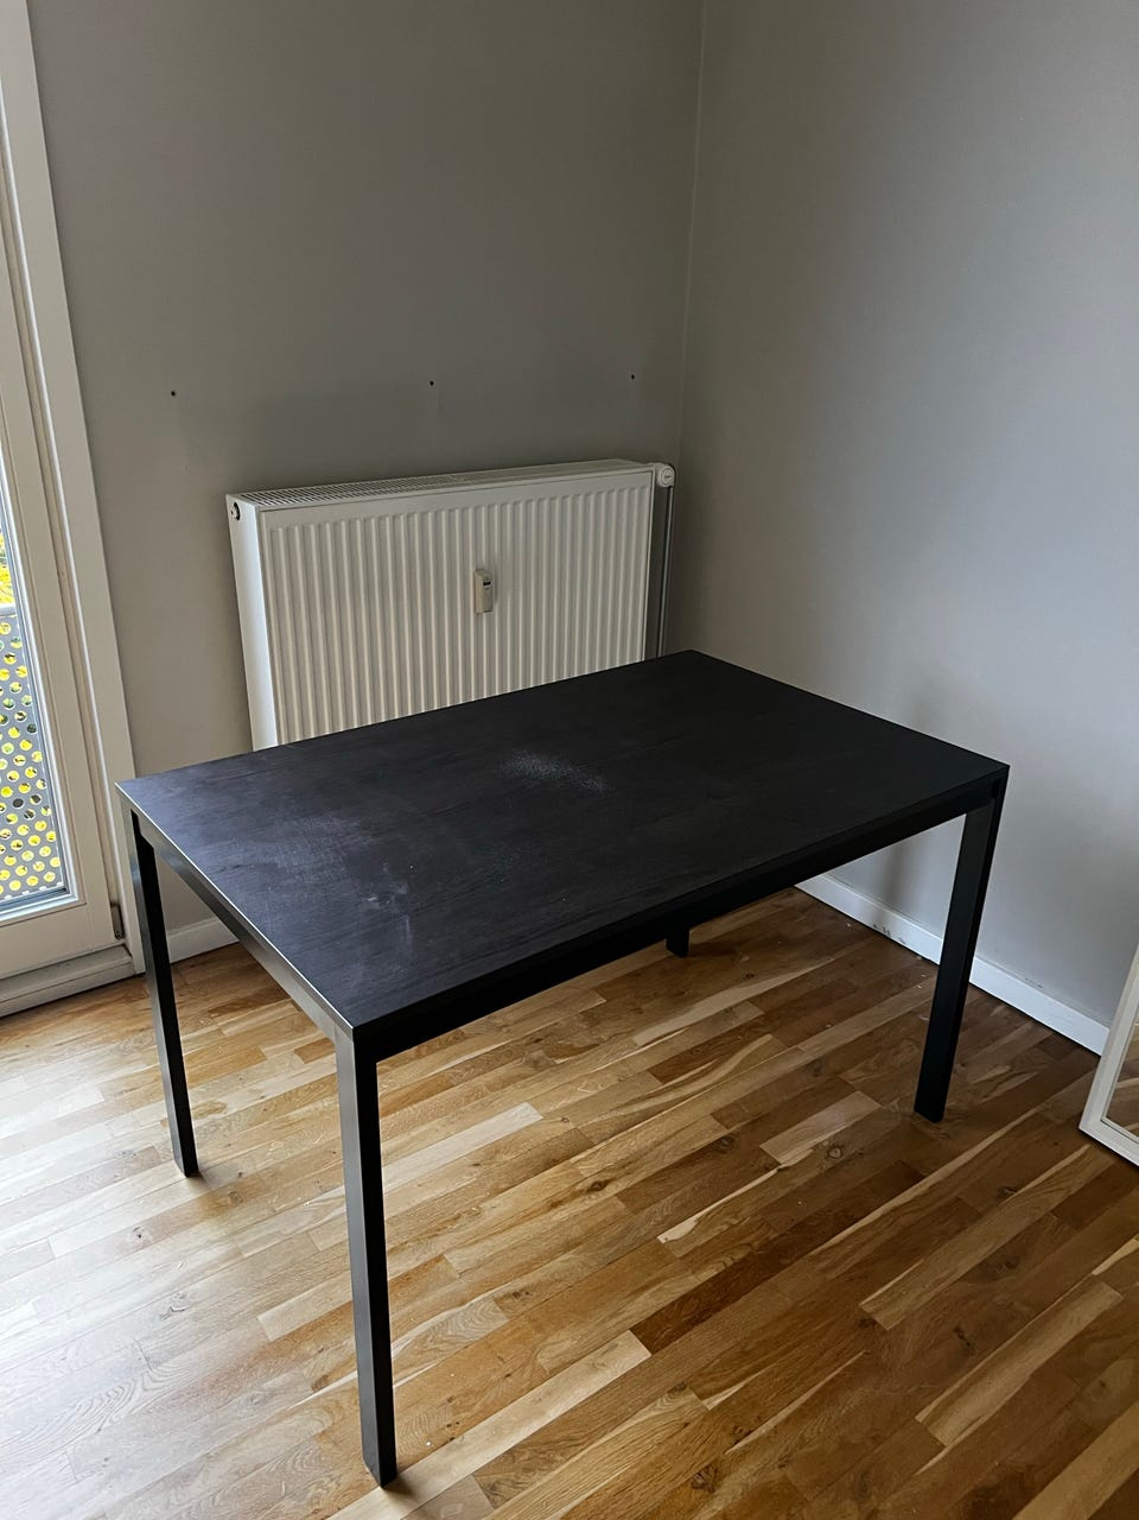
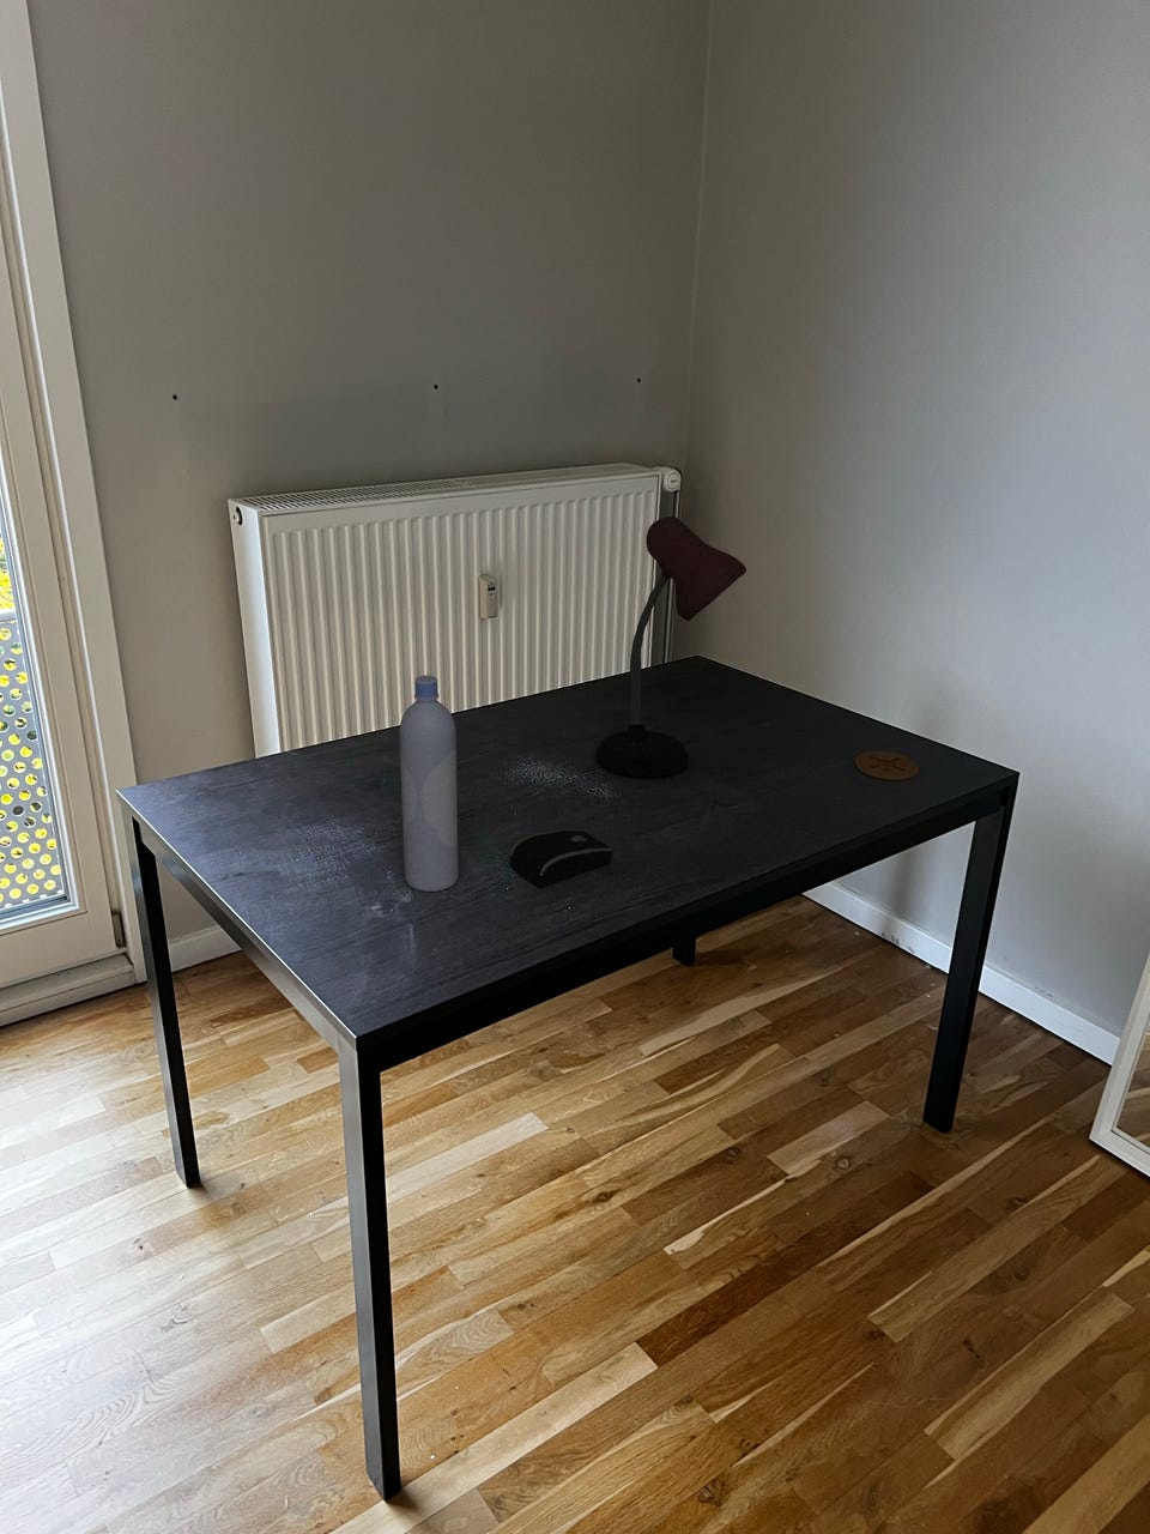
+ desk lamp [596,516,748,778]
+ coaster [854,750,919,781]
+ bottle [397,675,460,893]
+ computer mouse [509,829,614,888]
